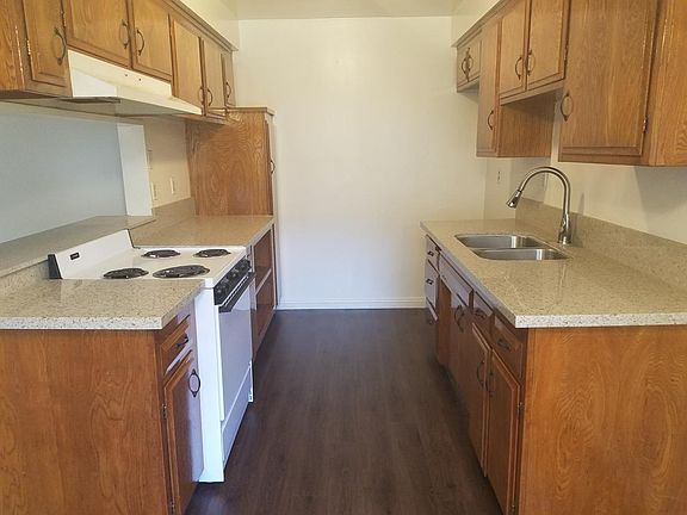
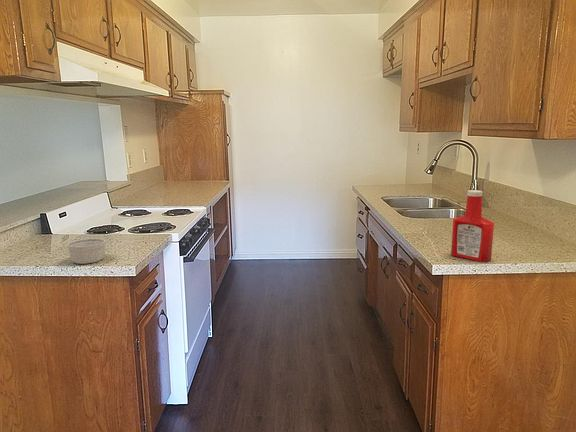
+ ramekin [66,237,107,265]
+ soap bottle [450,189,495,263]
